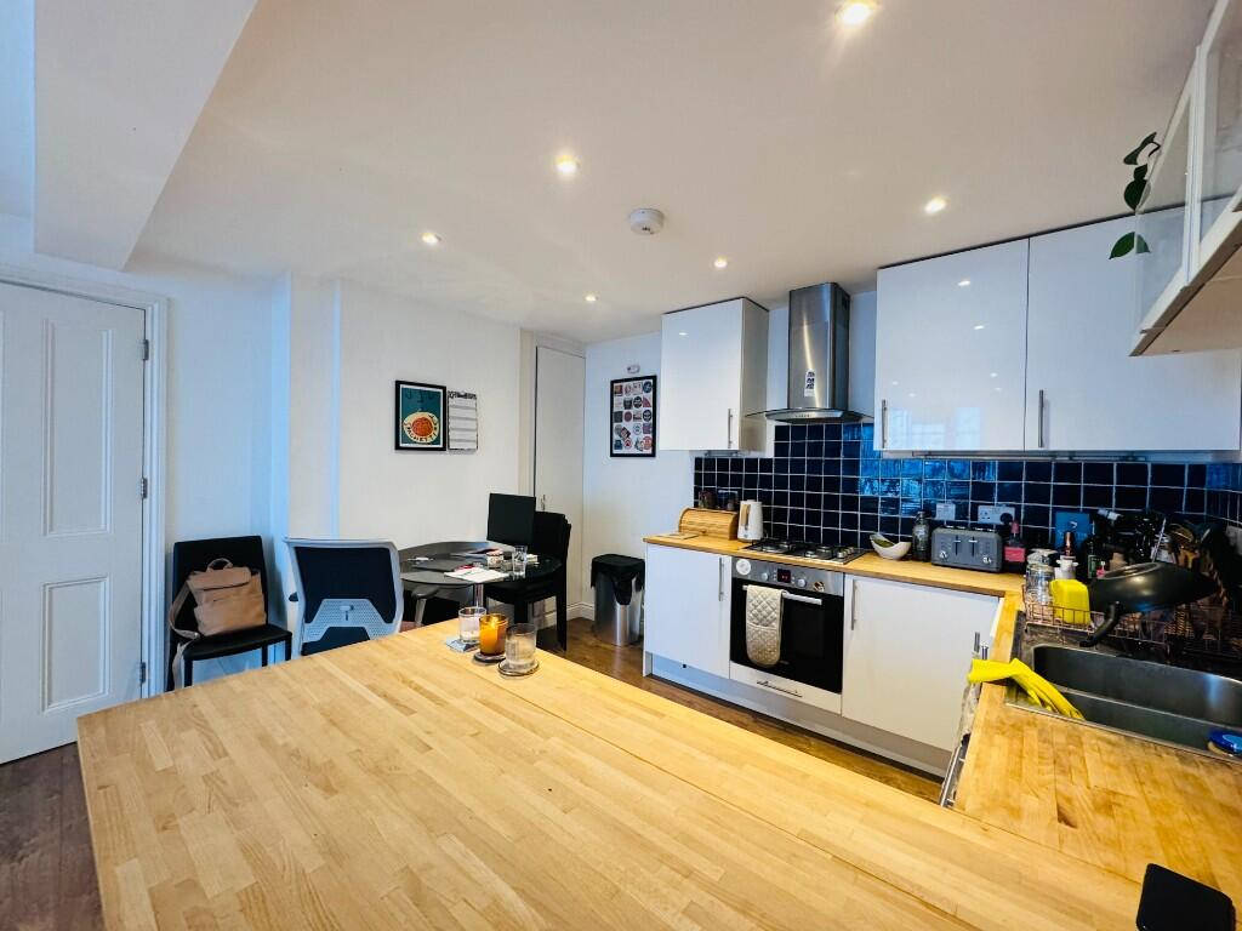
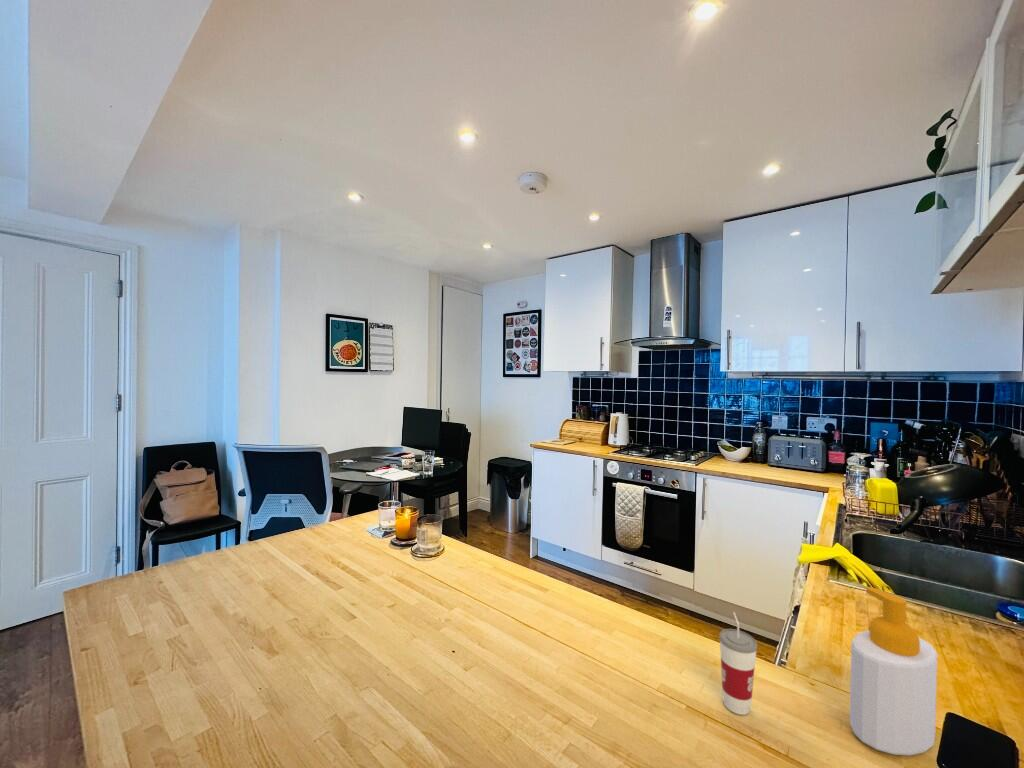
+ soap bottle [849,586,938,756]
+ cup [718,611,758,716]
